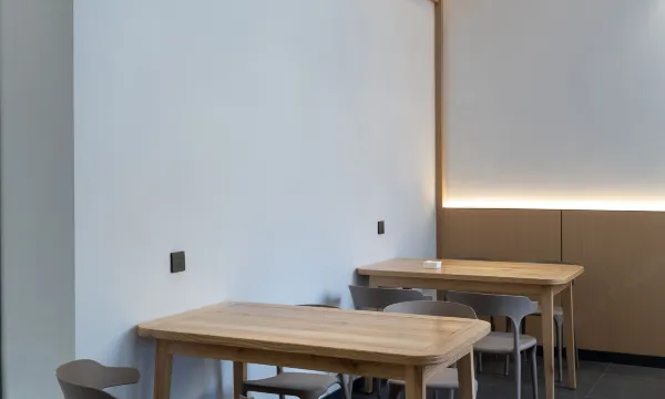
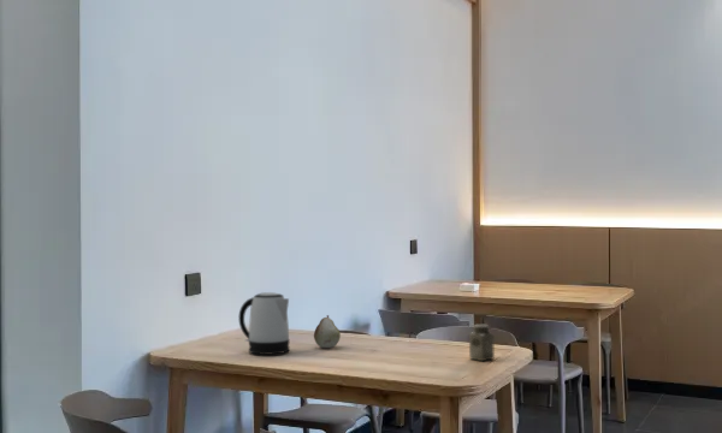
+ kettle [237,291,291,356]
+ salt shaker [468,324,496,362]
+ fruit [313,314,342,349]
